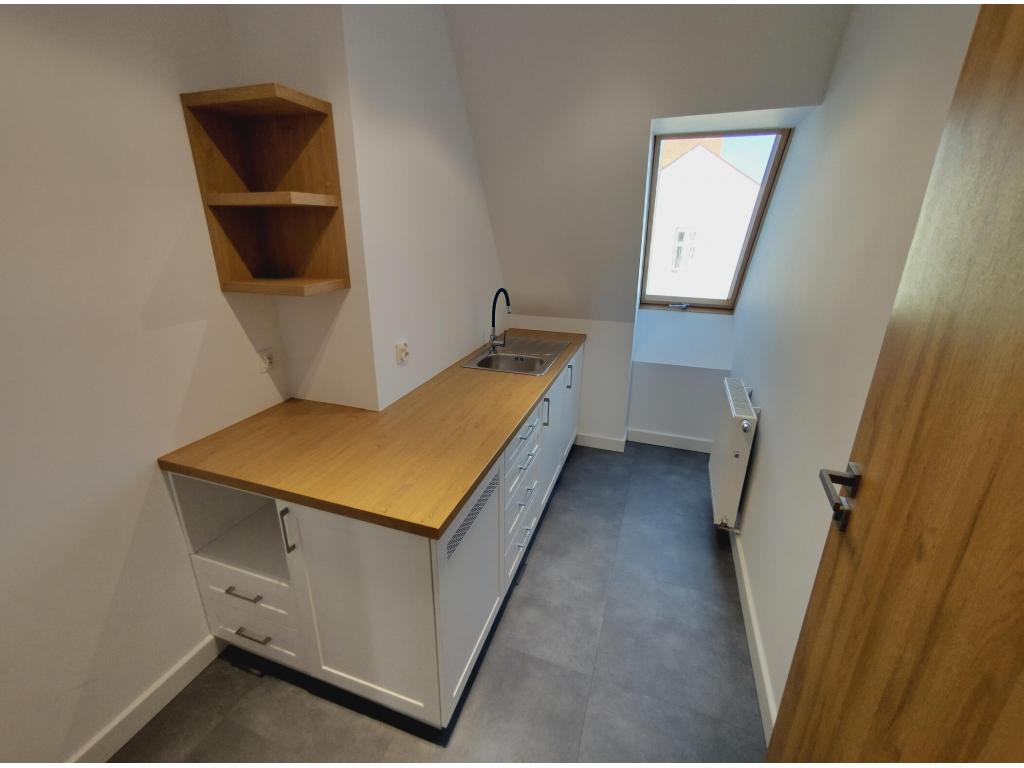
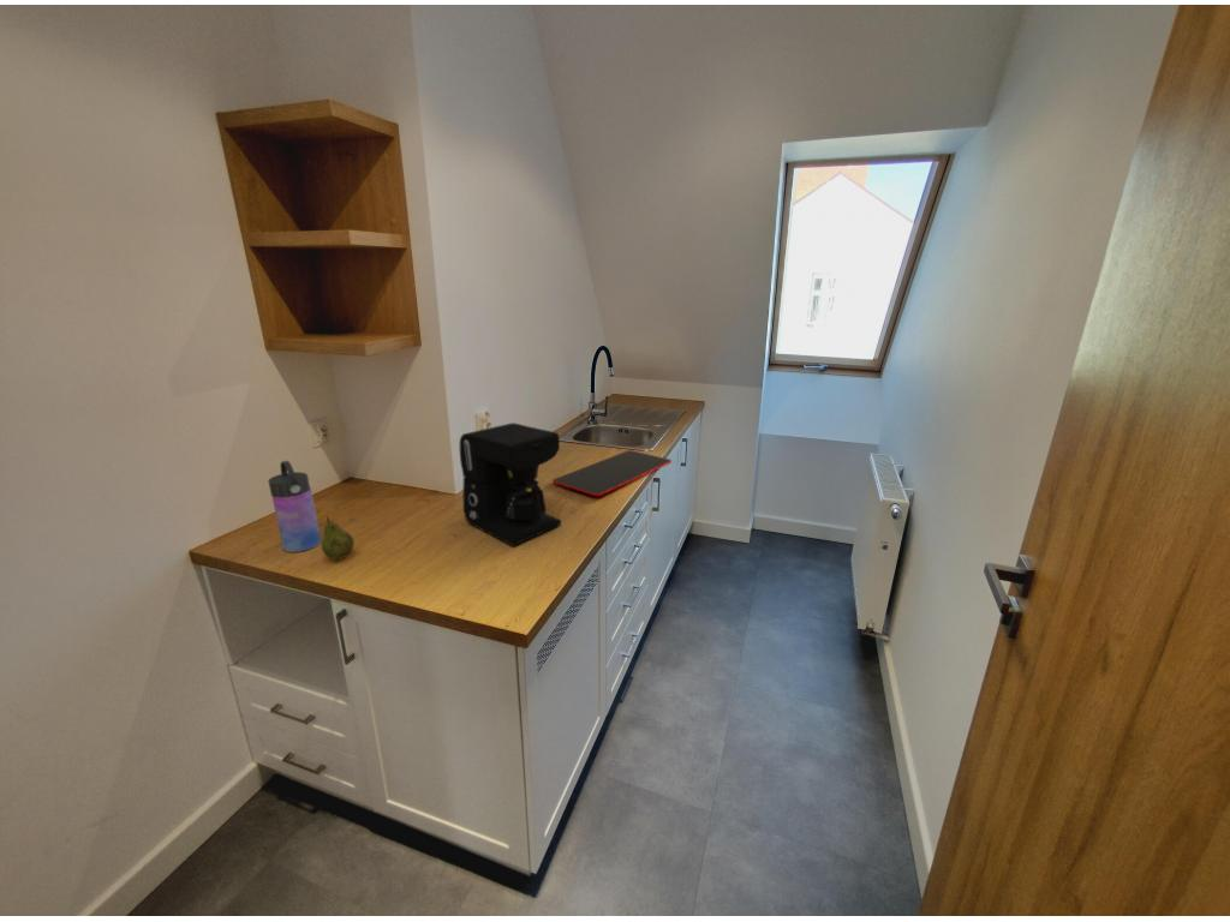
+ coffee maker [459,421,562,546]
+ cutting board [551,449,673,497]
+ water bottle [267,460,322,553]
+ fruit [320,515,356,561]
